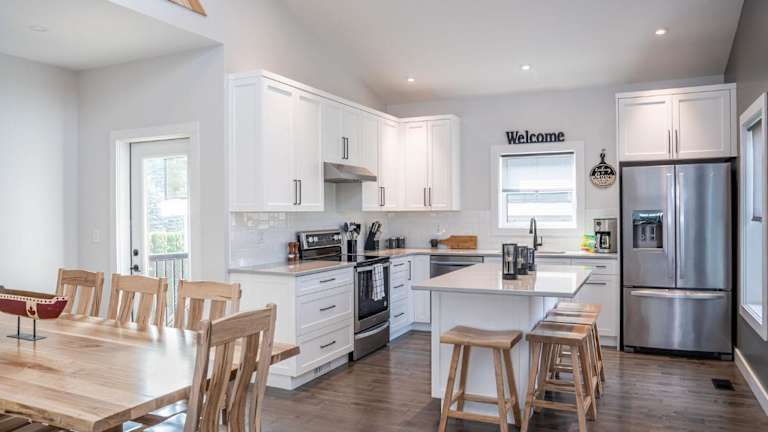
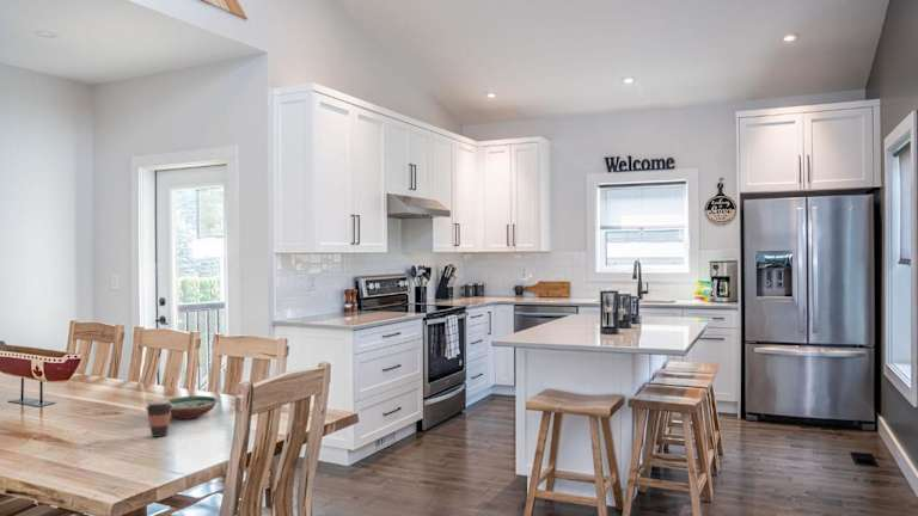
+ coffee cup [145,399,173,438]
+ decorative bowl [166,394,219,420]
